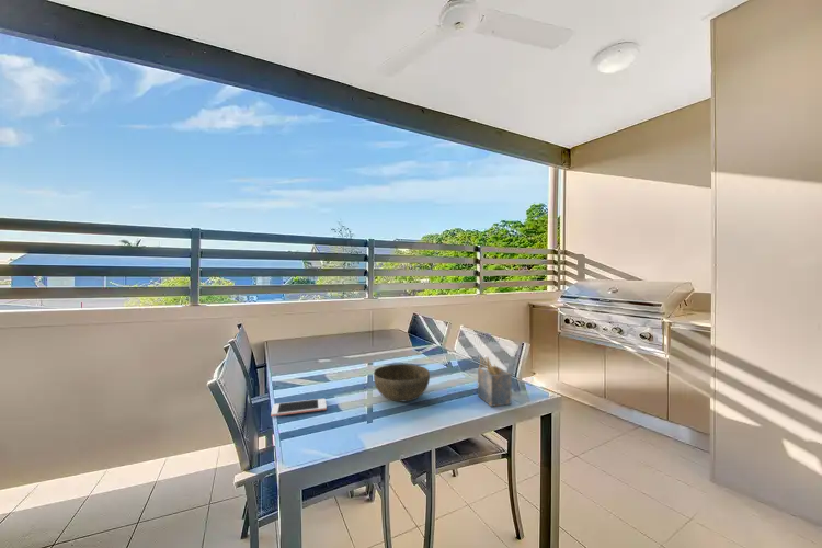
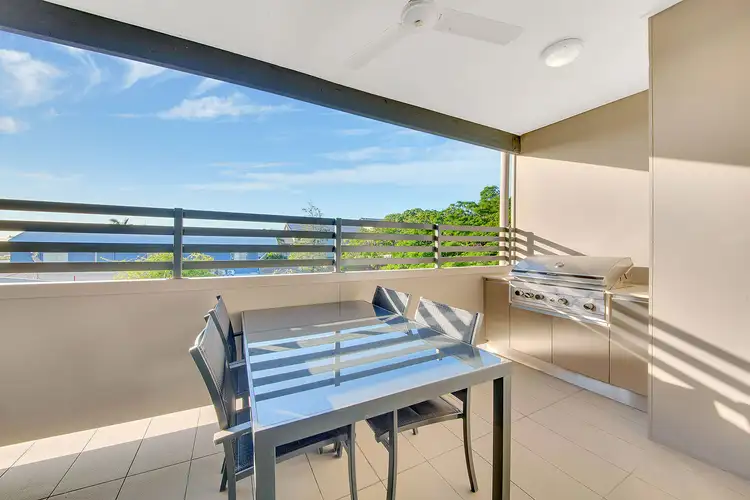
- napkin holder [477,356,512,408]
- cell phone [270,398,328,418]
- bowl [373,363,431,403]
